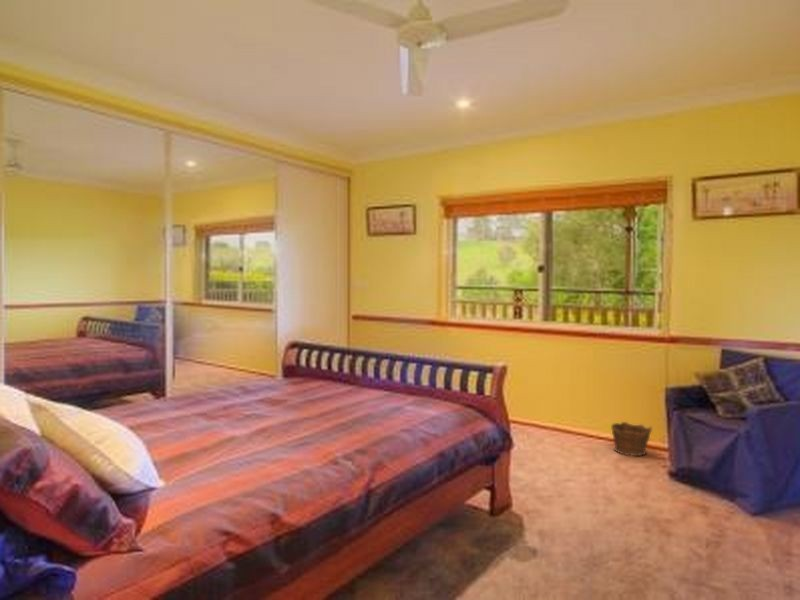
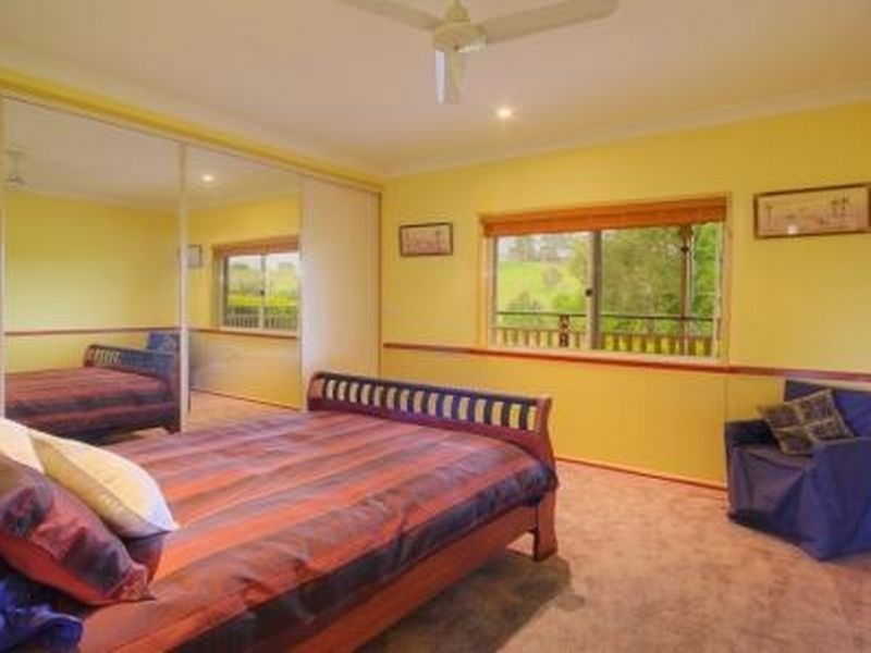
- clay pot [610,421,654,457]
